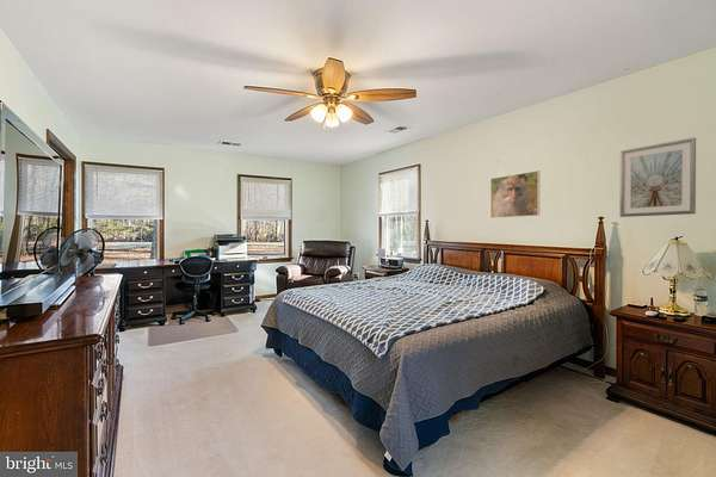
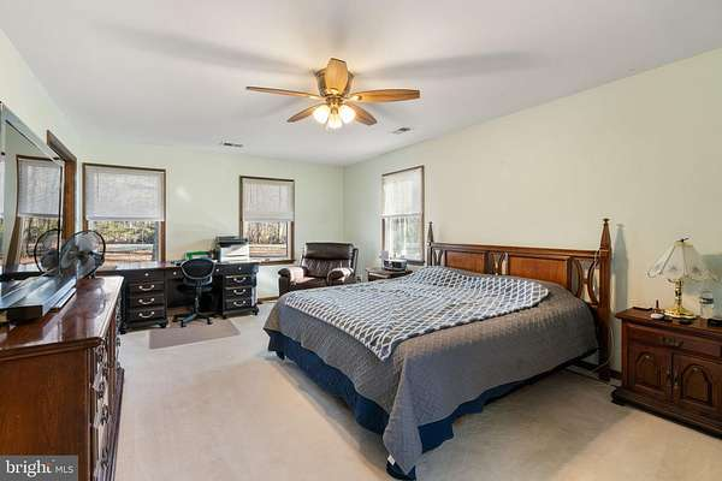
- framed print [489,169,541,219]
- picture frame [618,137,697,218]
